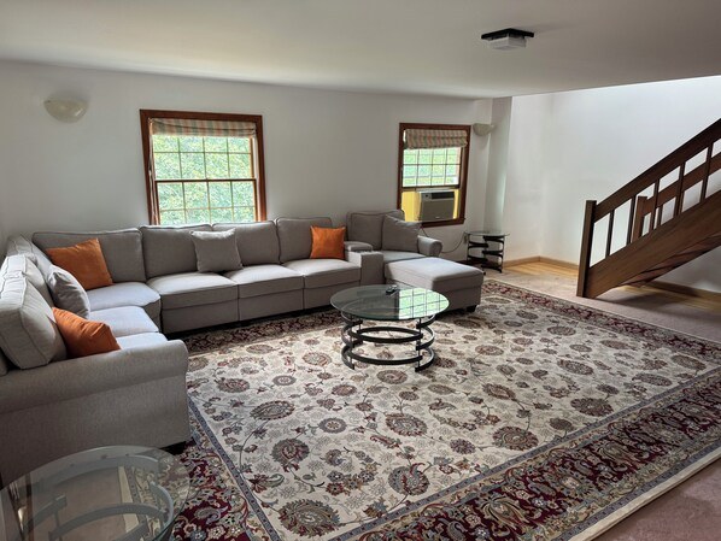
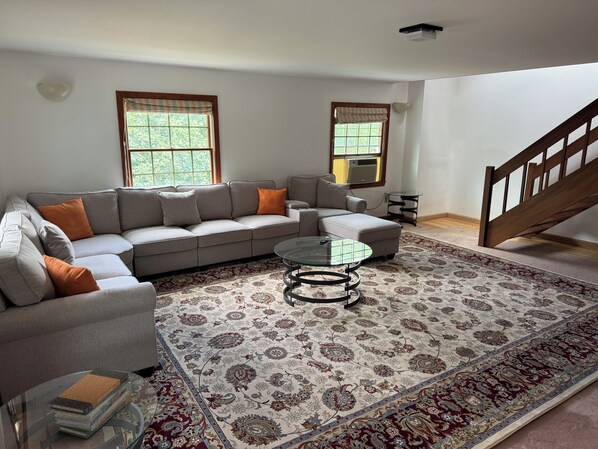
+ book stack [48,367,132,439]
